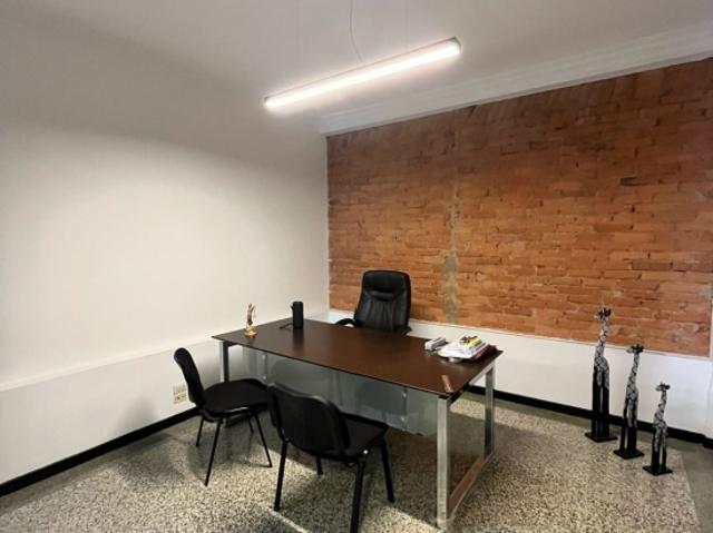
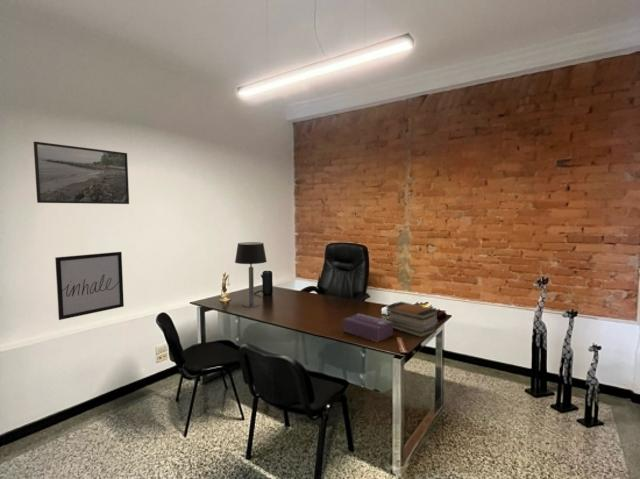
+ tissue box [342,312,394,343]
+ table lamp [234,241,268,308]
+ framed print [33,141,130,205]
+ book stack [384,301,439,338]
+ wall art [54,251,125,321]
